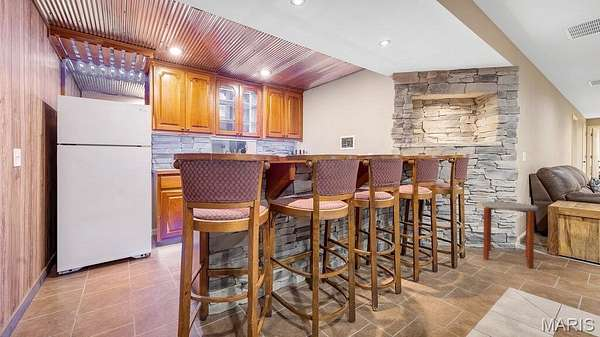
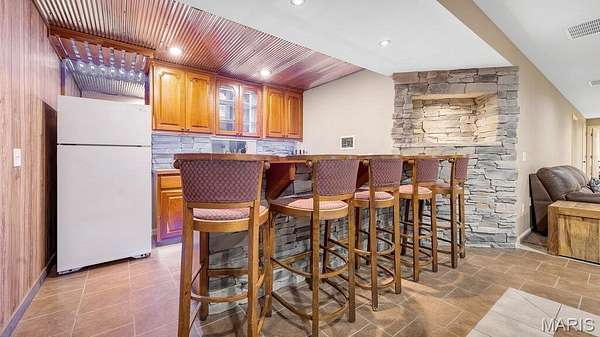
- side table [481,201,539,269]
